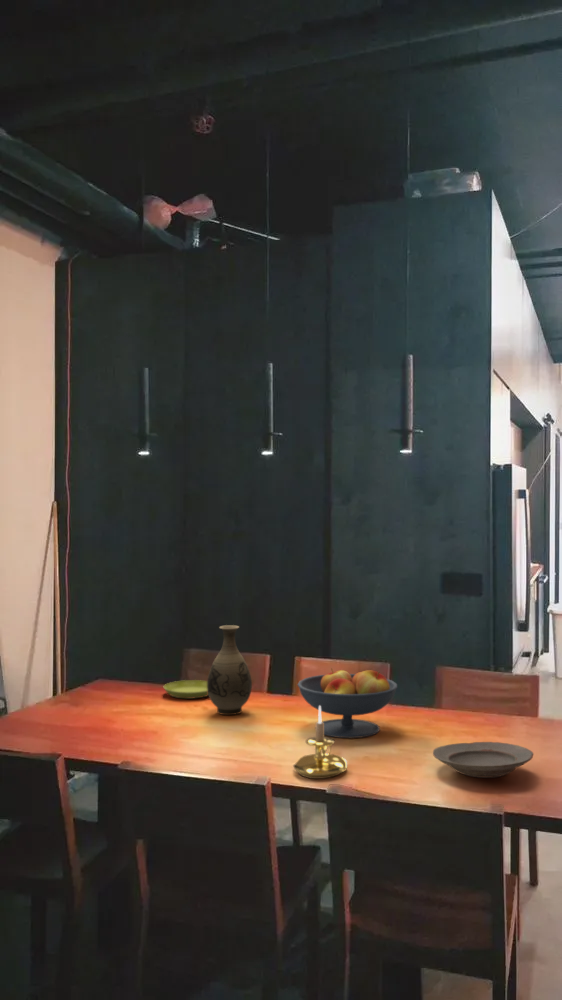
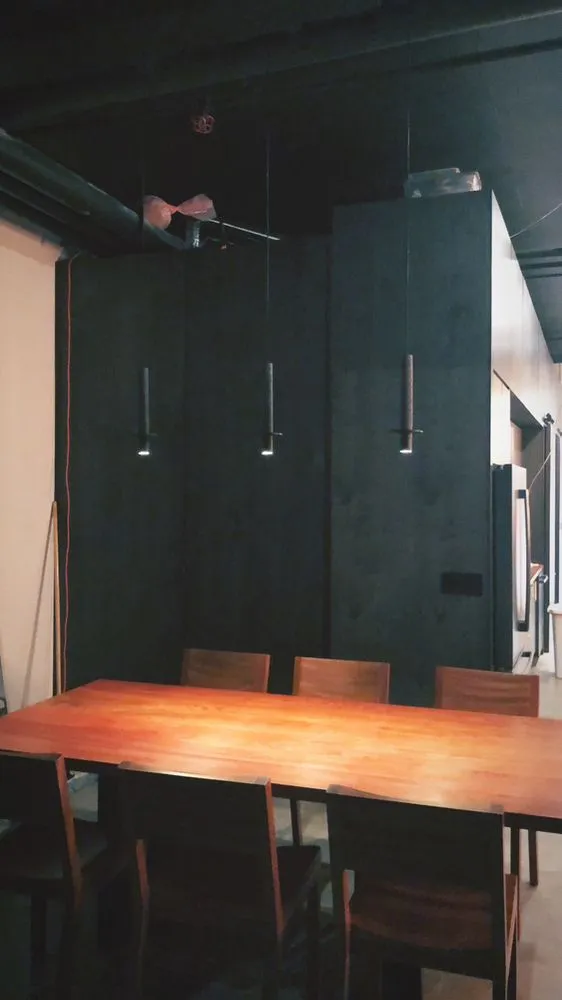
- fruit bowl [297,667,398,739]
- vase [206,624,253,716]
- candle holder [292,706,348,780]
- plate [432,741,535,779]
- saucer [163,679,209,700]
